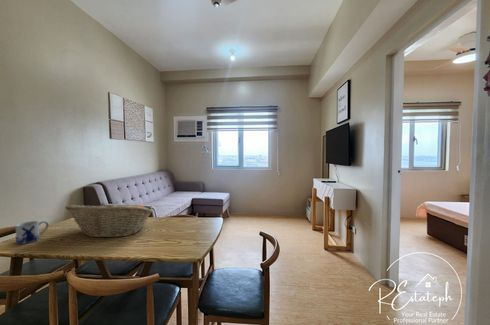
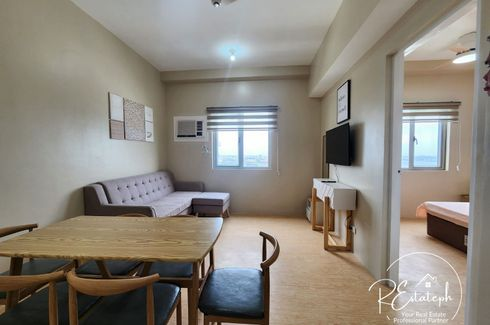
- mug [15,220,50,245]
- fruit basket [64,200,154,239]
